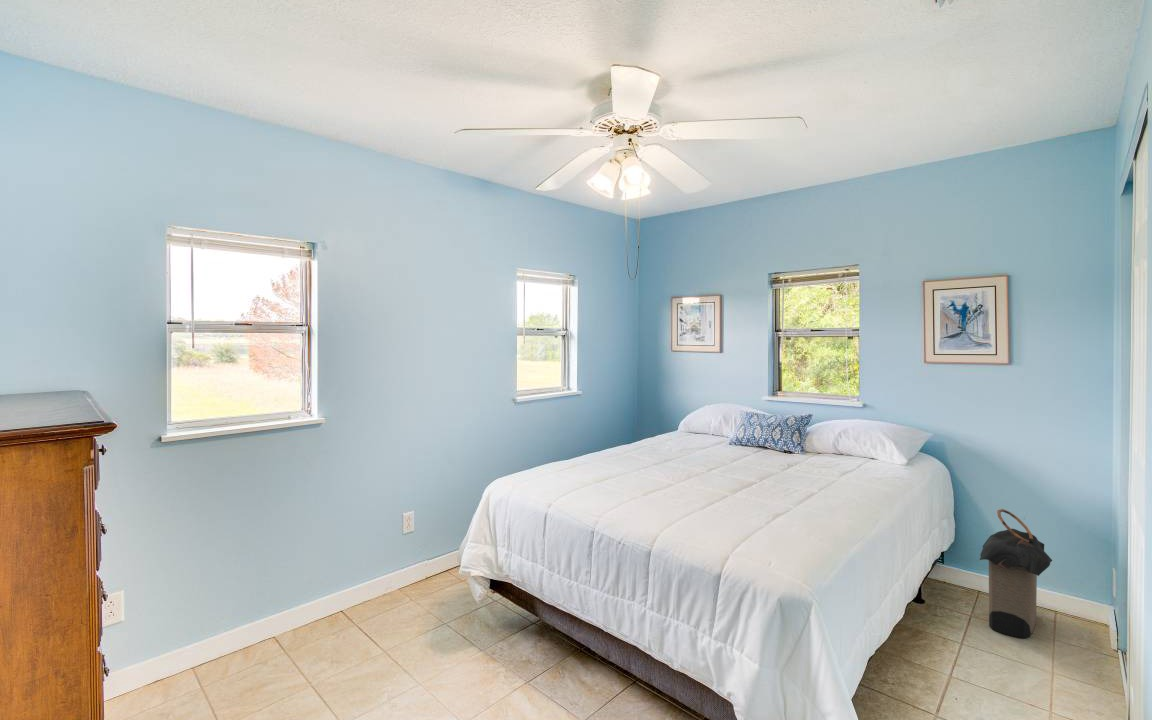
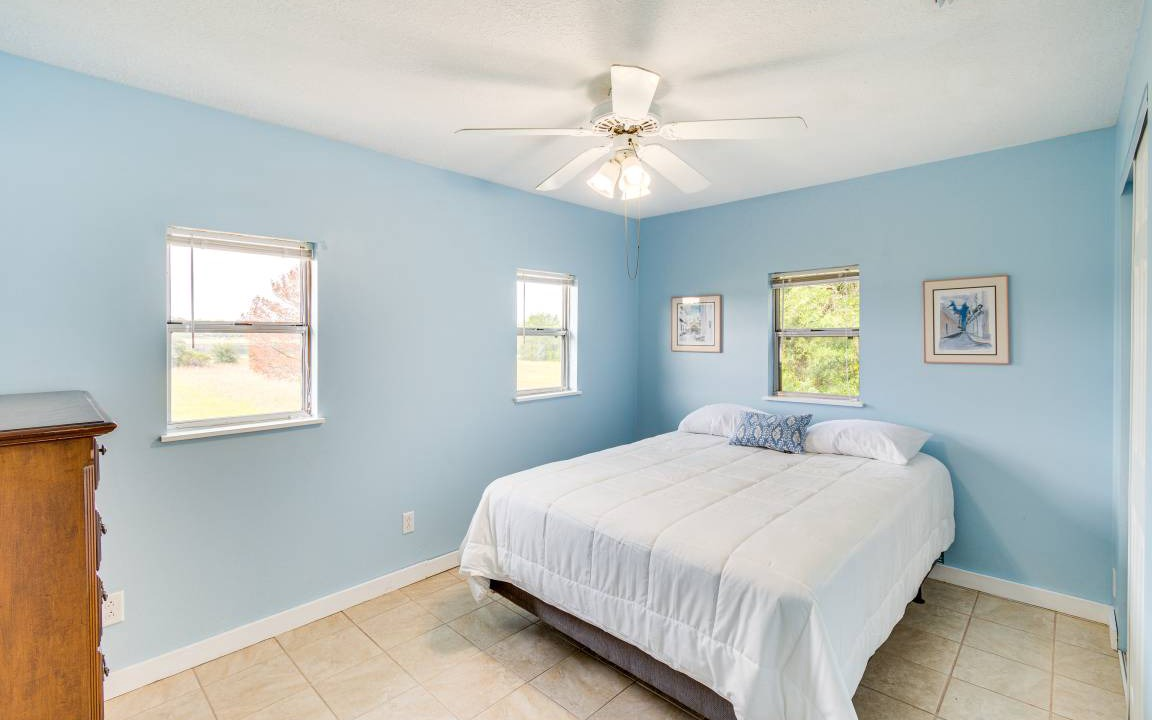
- laundry hamper [979,508,1053,639]
